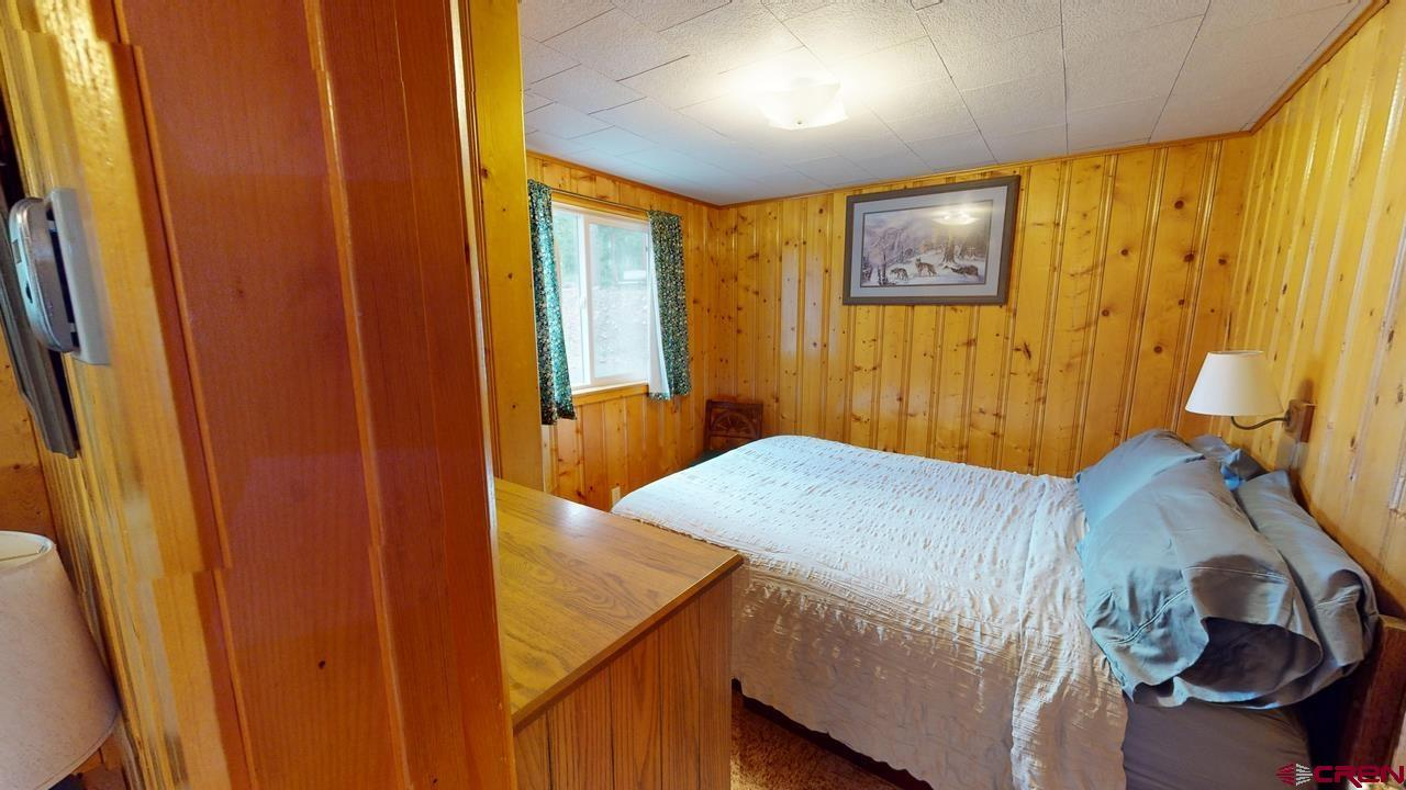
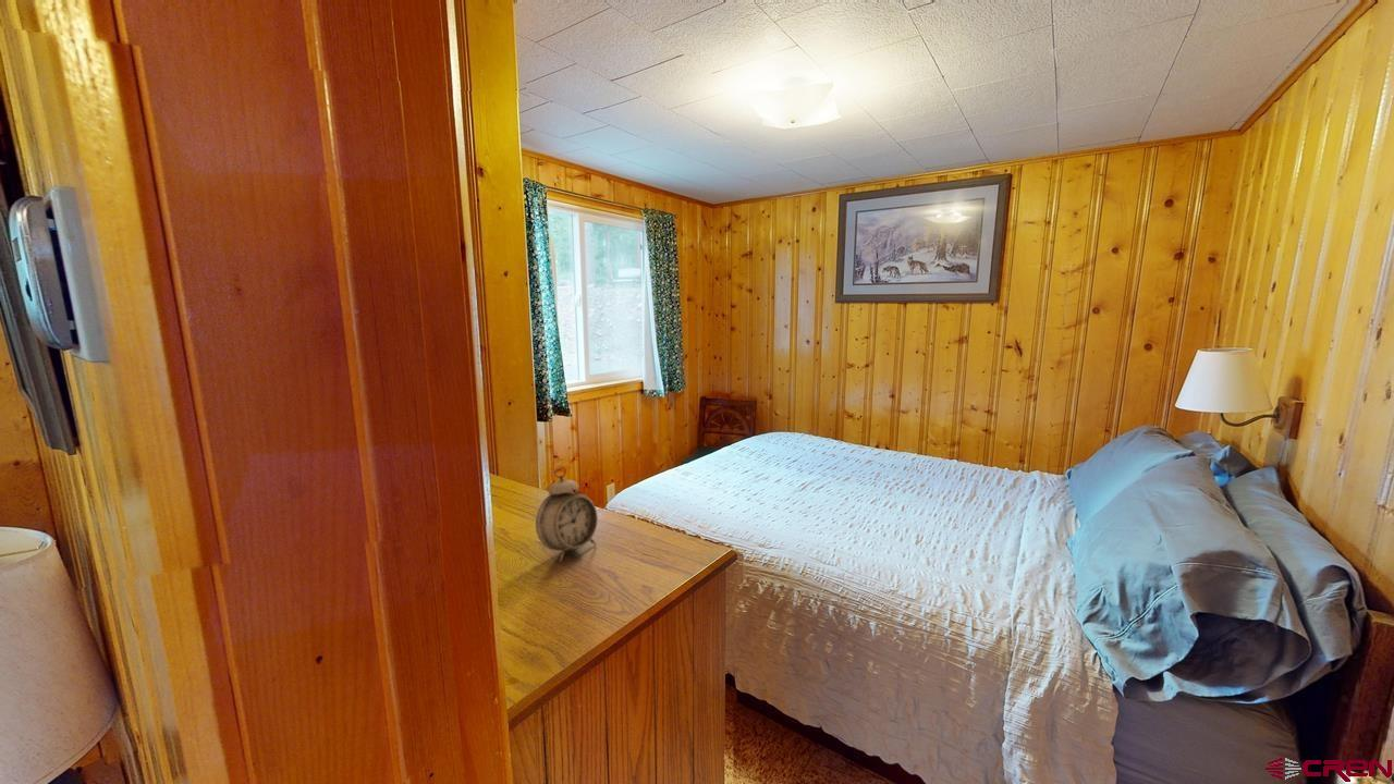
+ alarm clock [535,464,599,563]
